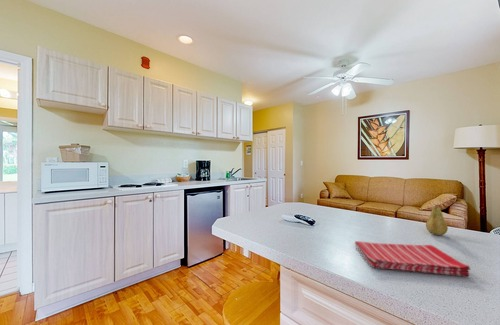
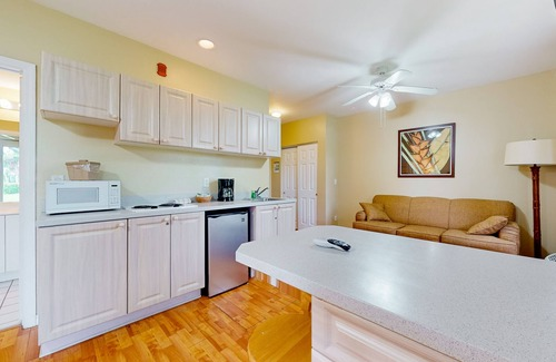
- fruit [425,204,449,236]
- dish towel [354,240,471,278]
